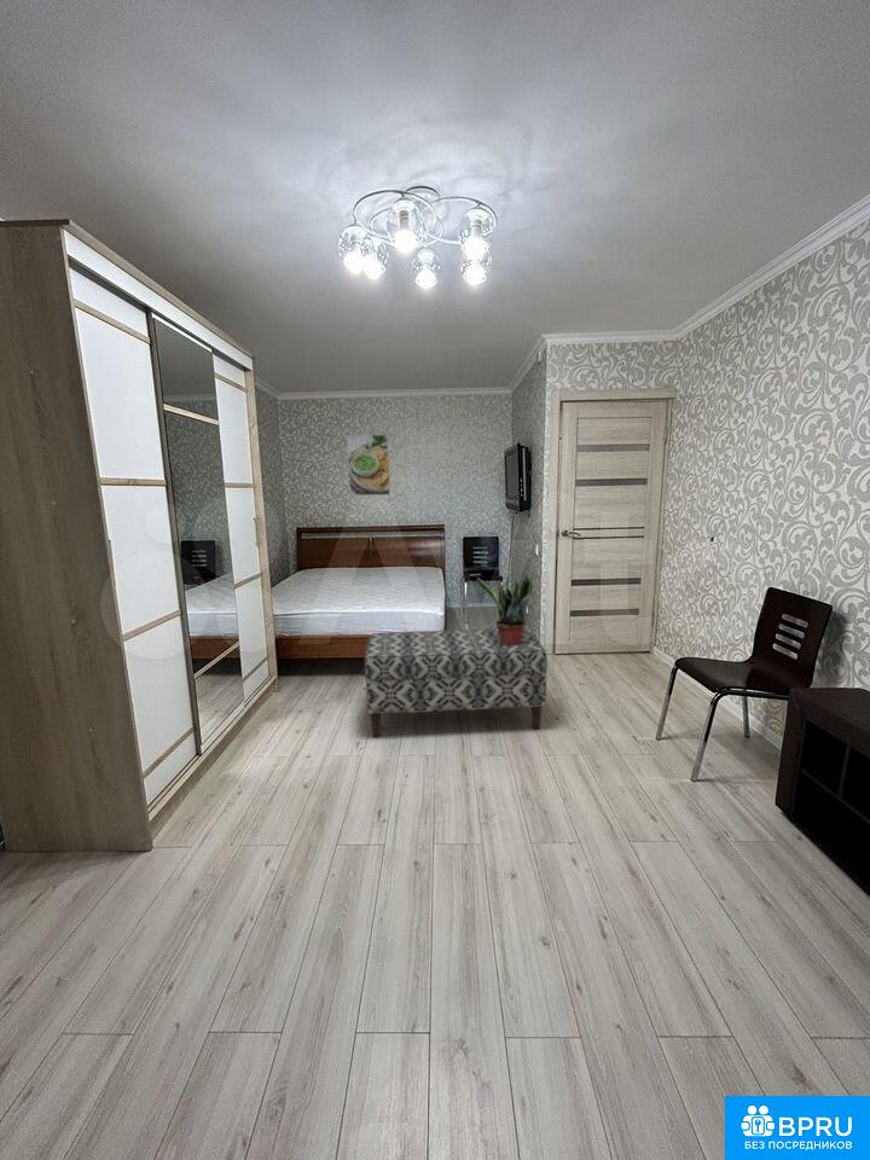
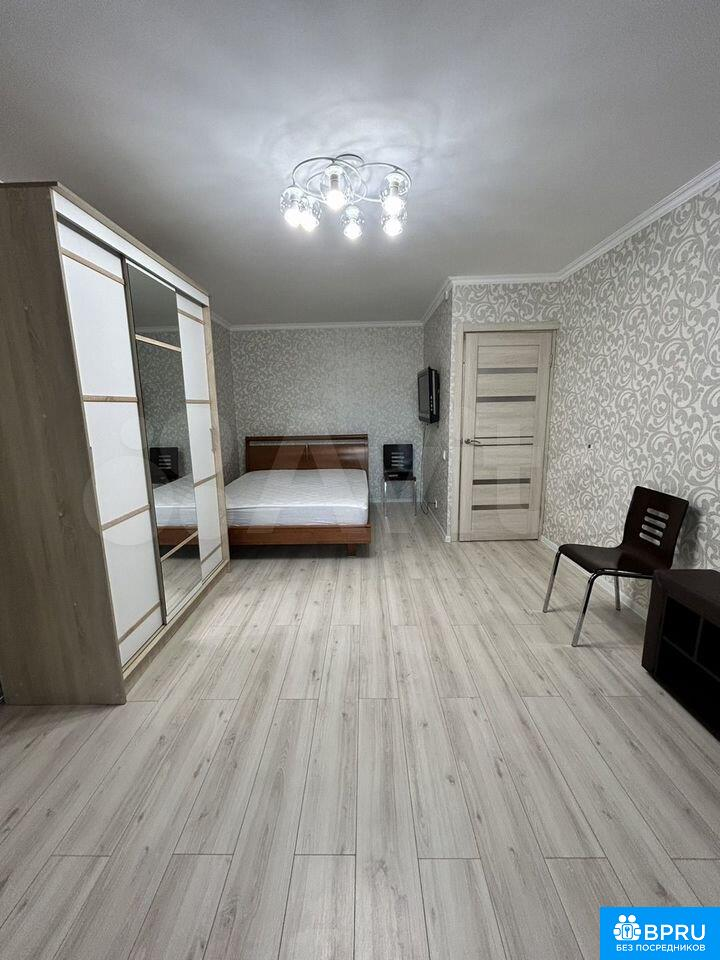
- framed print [346,434,392,497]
- bench [364,627,549,738]
- potted plant [476,563,536,645]
